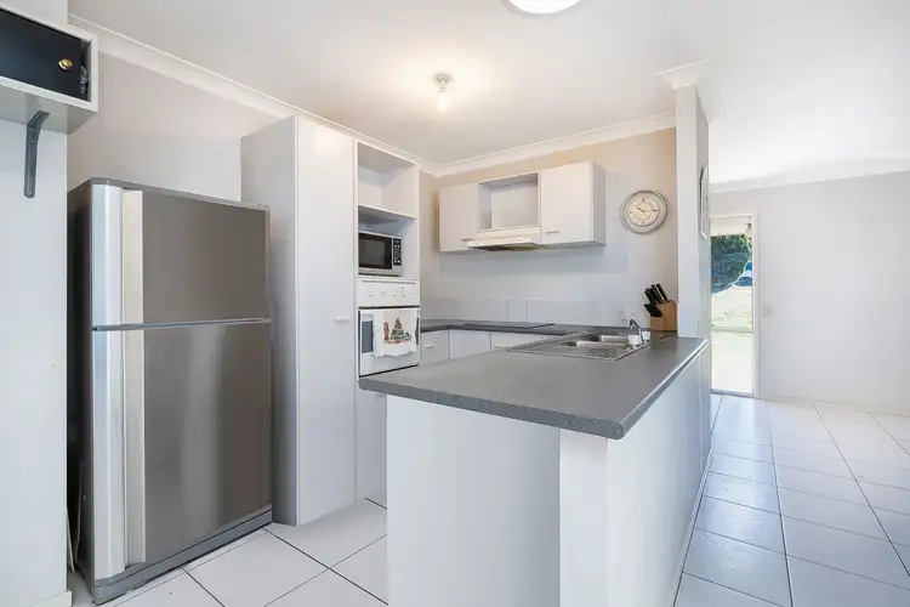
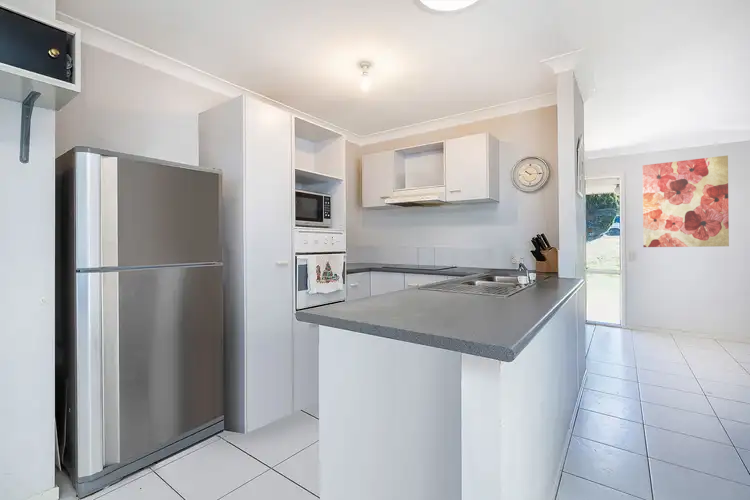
+ wall art [642,155,730,248]
